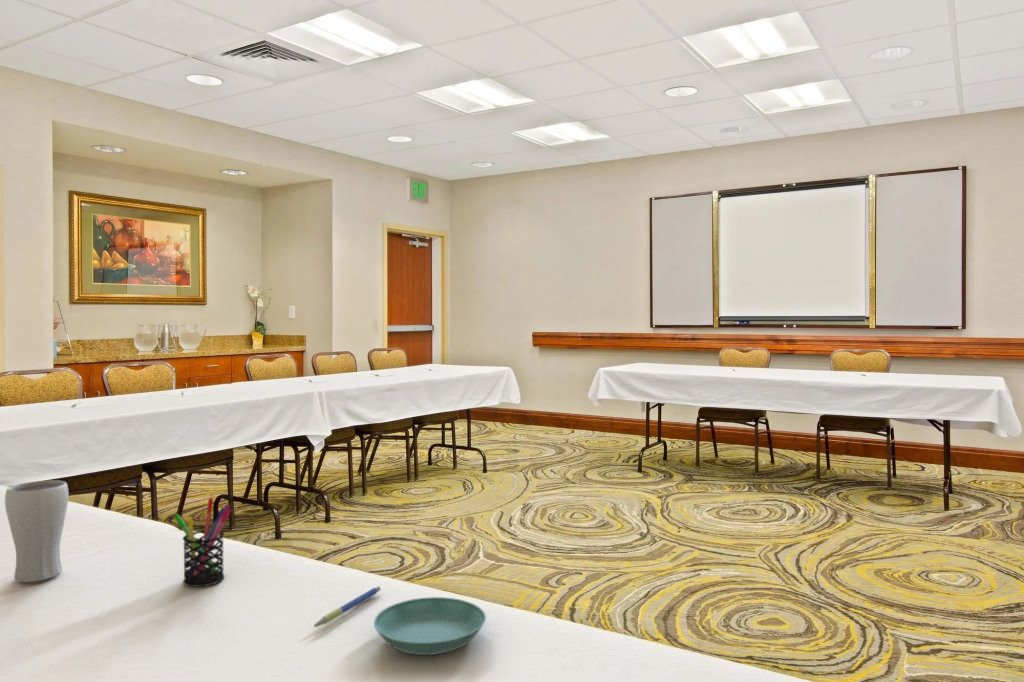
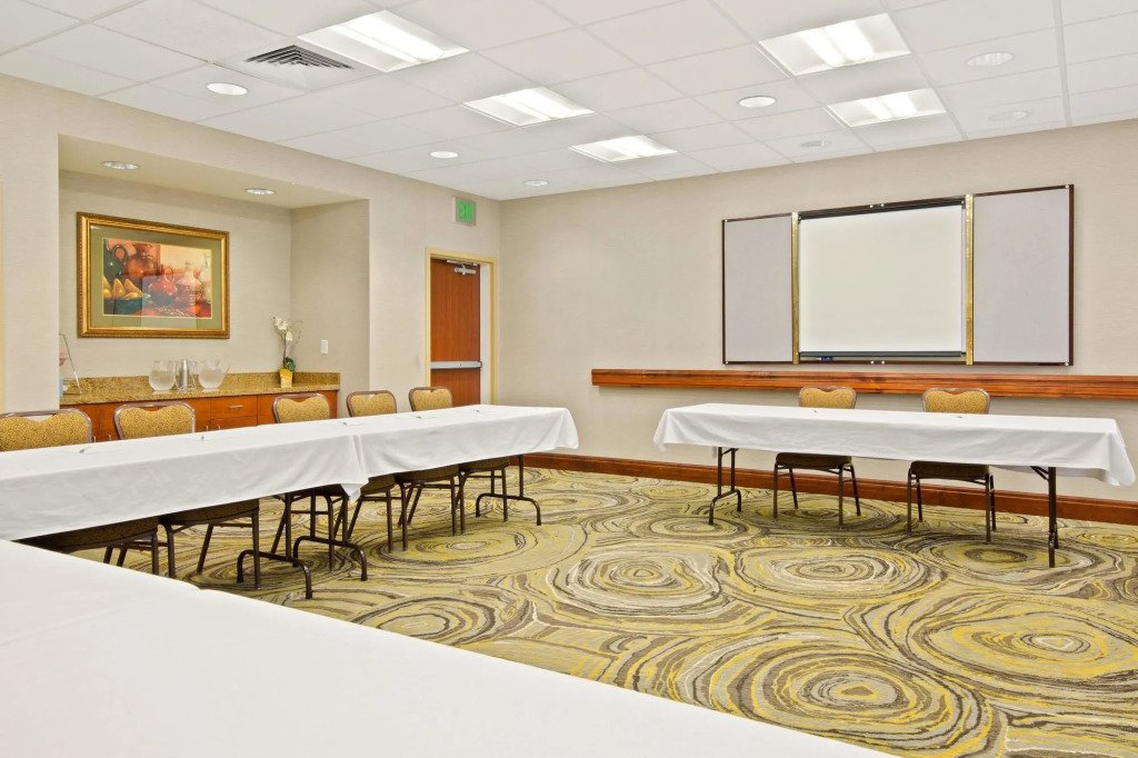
- pen [313,585,382,628]
- saucer [373,596,487,656]
- pen holder [173,497,232,588]
- drinking glass [4,479,70,583]
